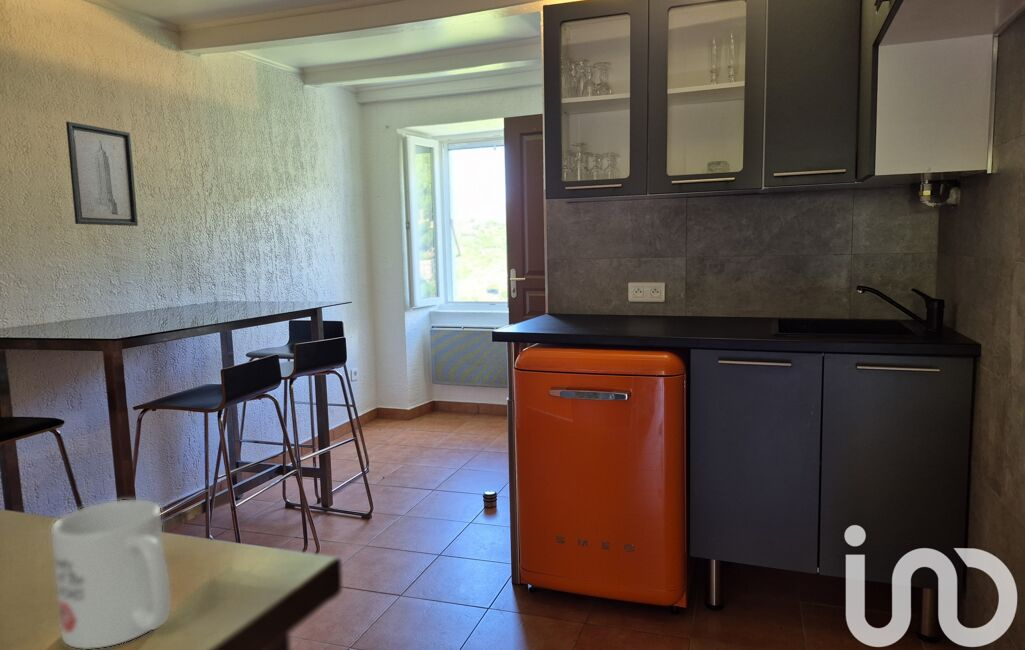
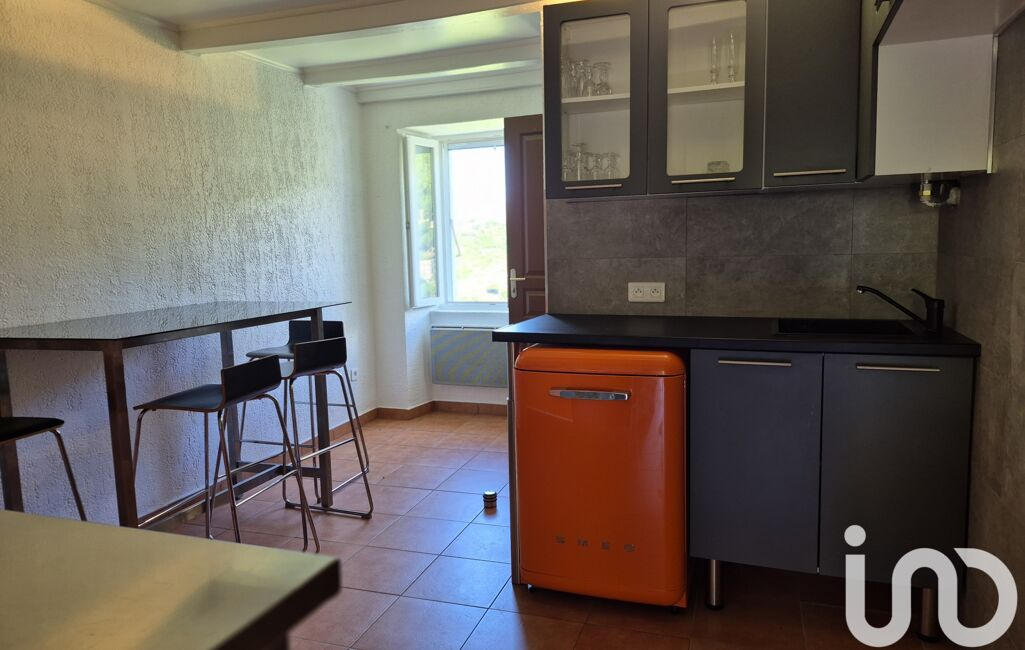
- wall art [65,121,139,227]
- mug [50,499,172,650]
